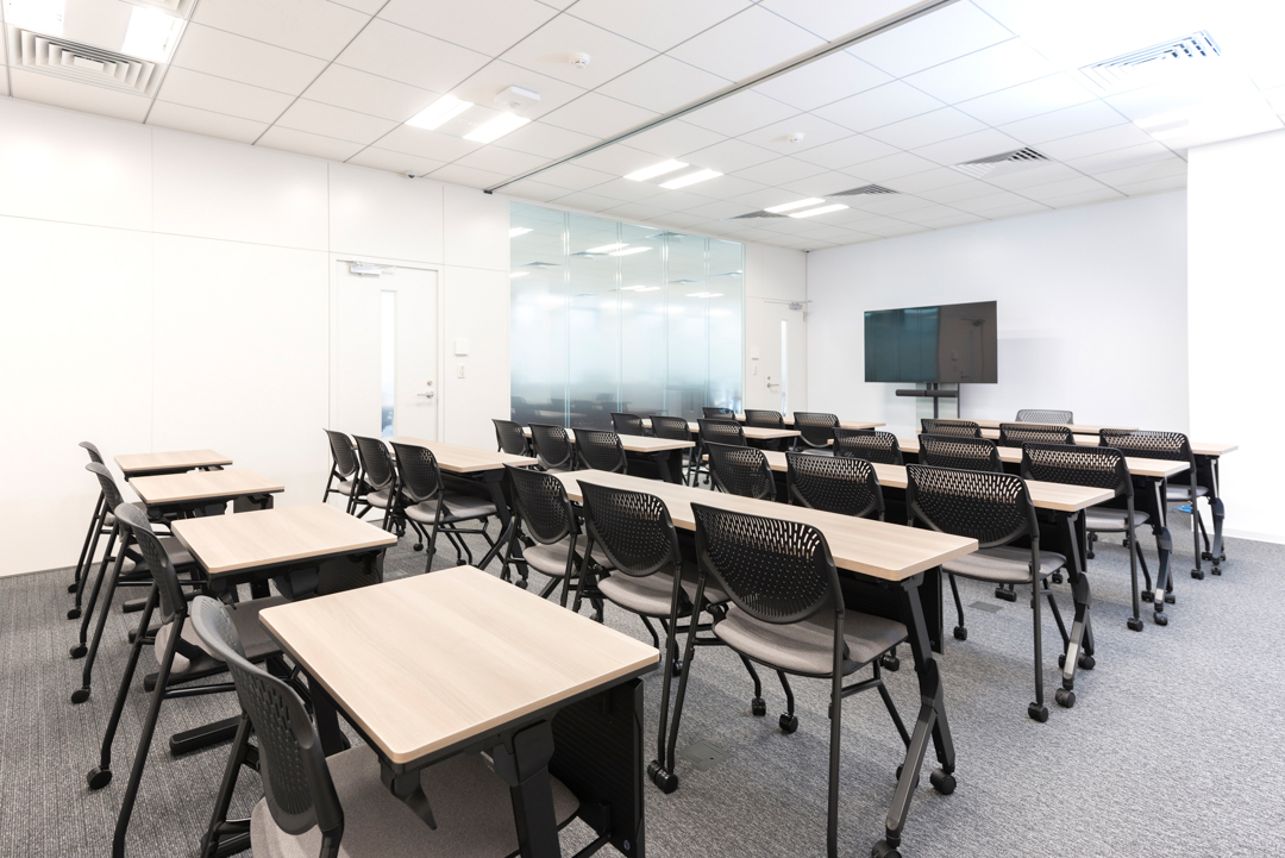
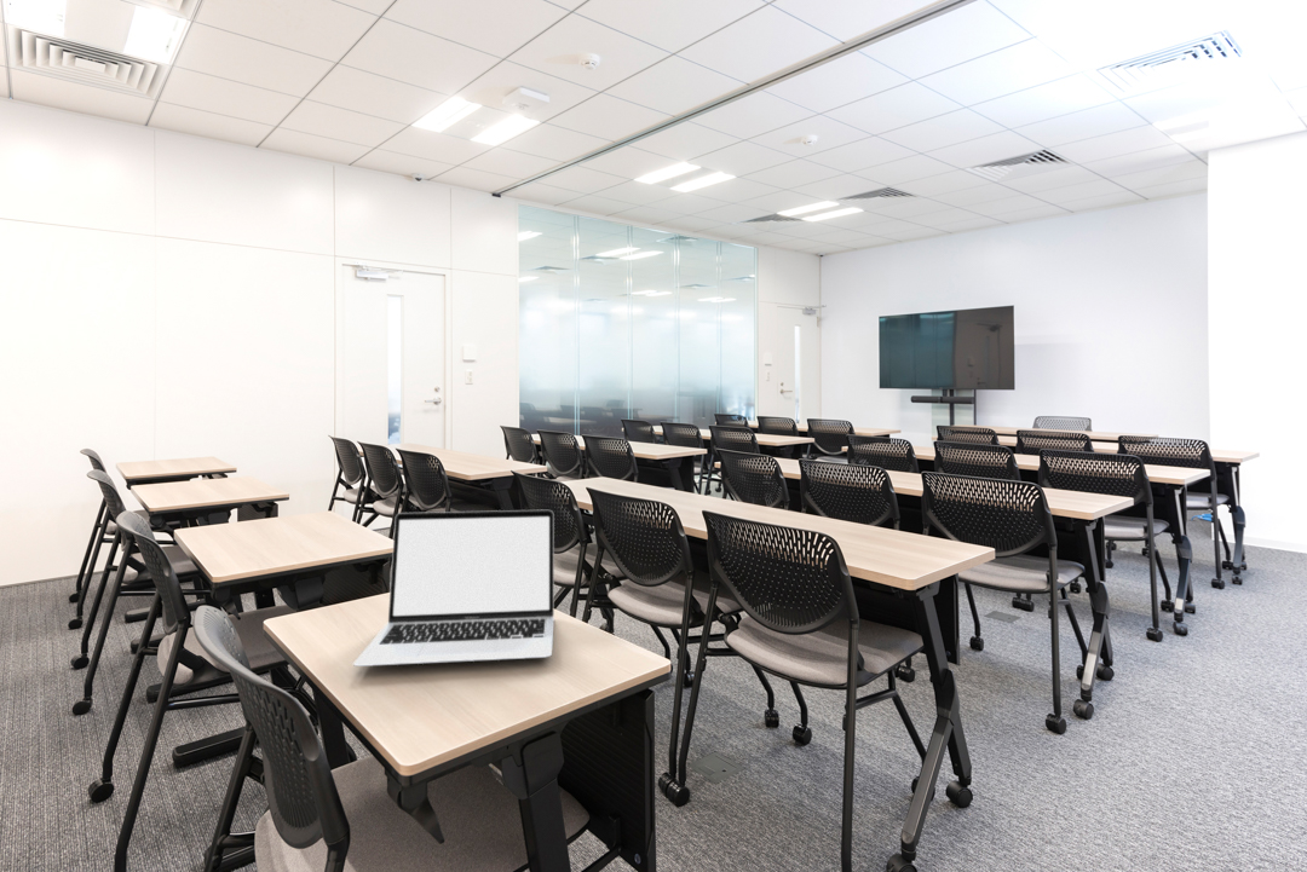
+ laptop [352,509,555,668]
